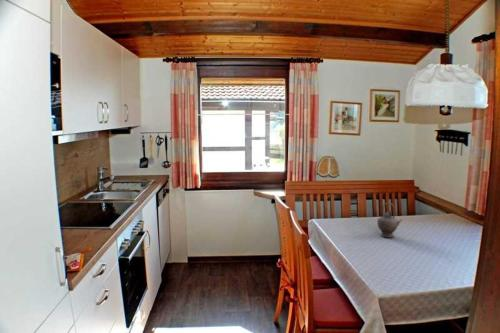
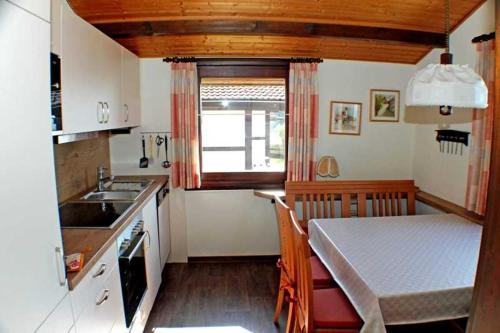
- teapot [376,202,404,238]
